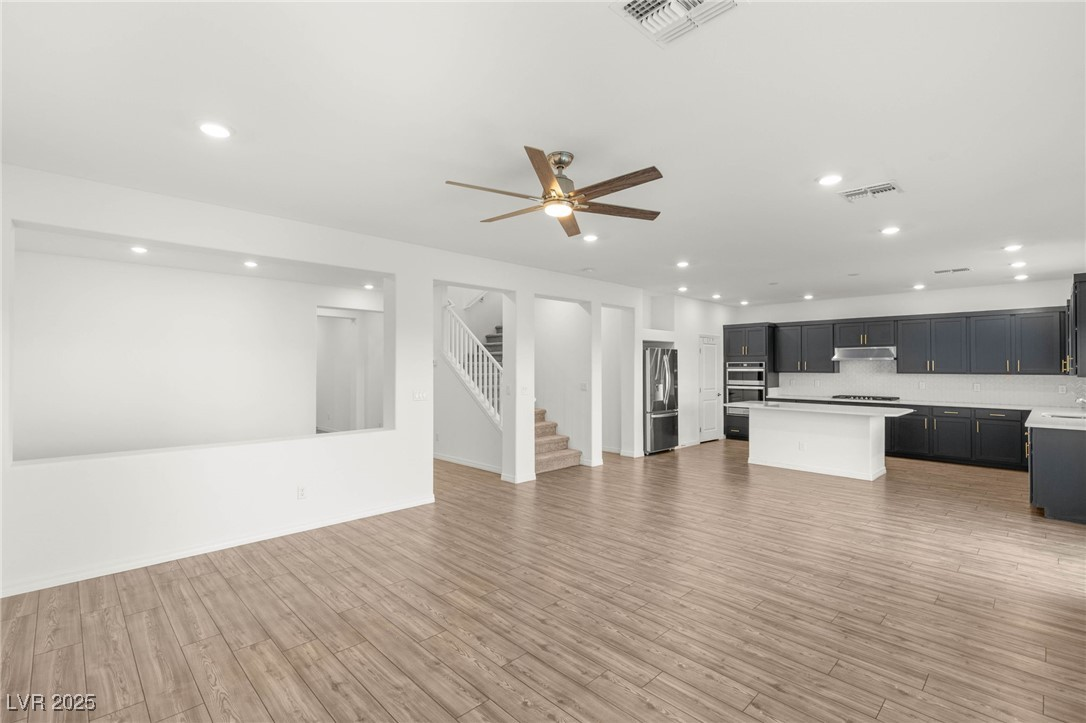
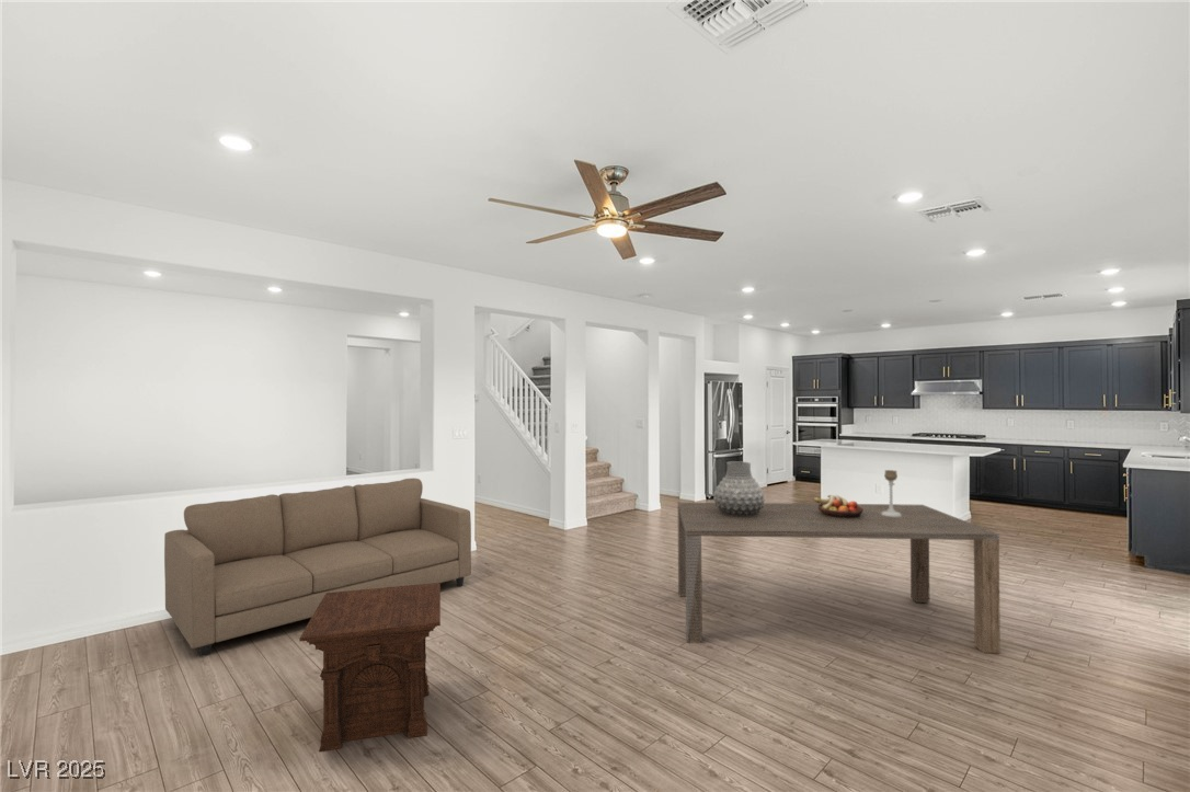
+ dining table [676,502,1002,654]
+ fruit bowl [812,494,863,518]
+ side table [299,583,442,753]
+ sofa [163,478,472,657]
+ vase [712,460,766,517]
+ candle holder [881,469,902,517]
